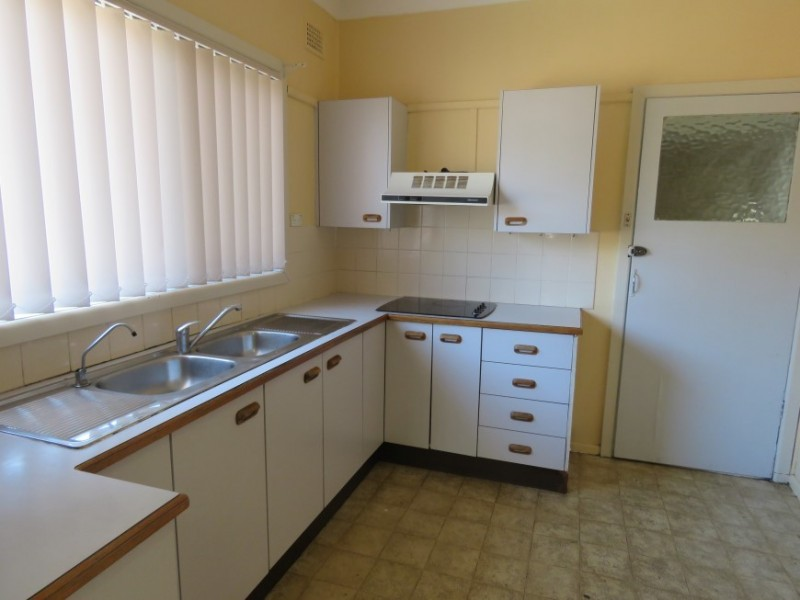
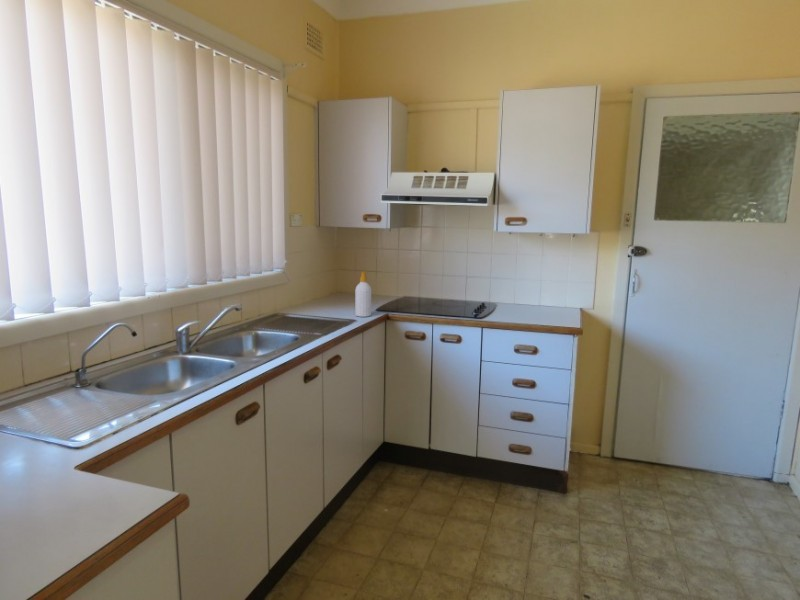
+ soap bottle [354,270,372,318]
